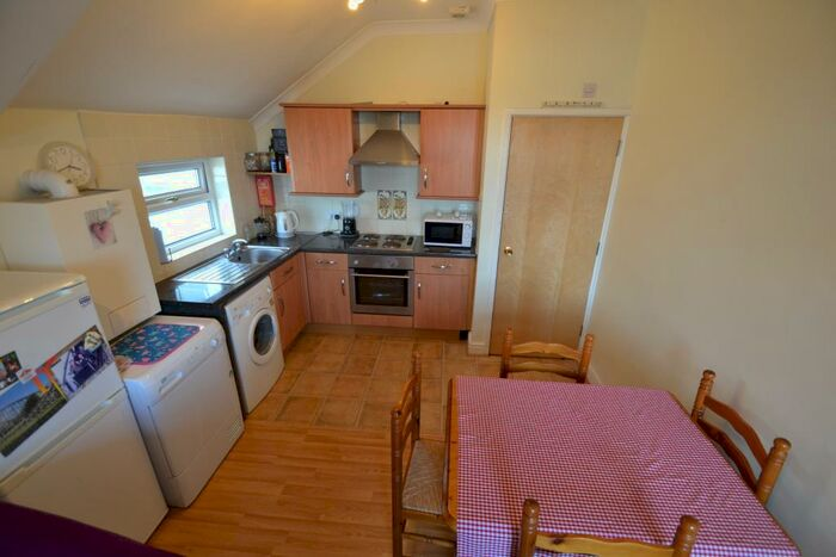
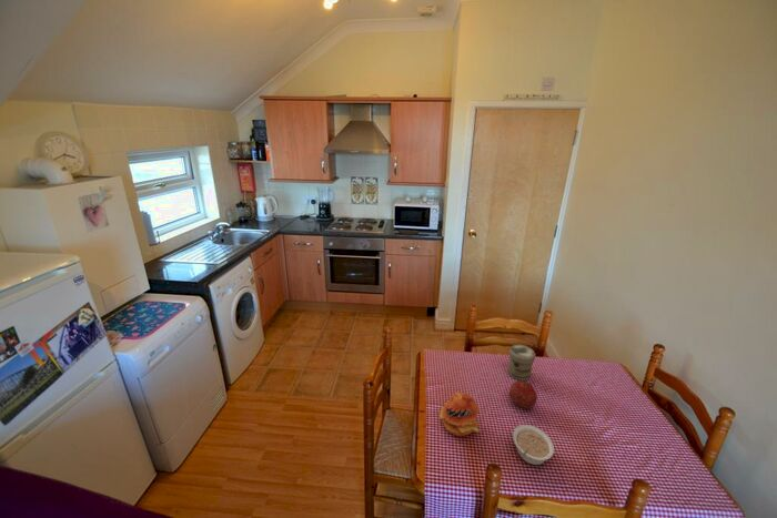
+ flower [438,392,481,437]
+ legume [512,424,555,466]
+ jar [507,344,536,382]
+ fruit [508,380,538,409]
